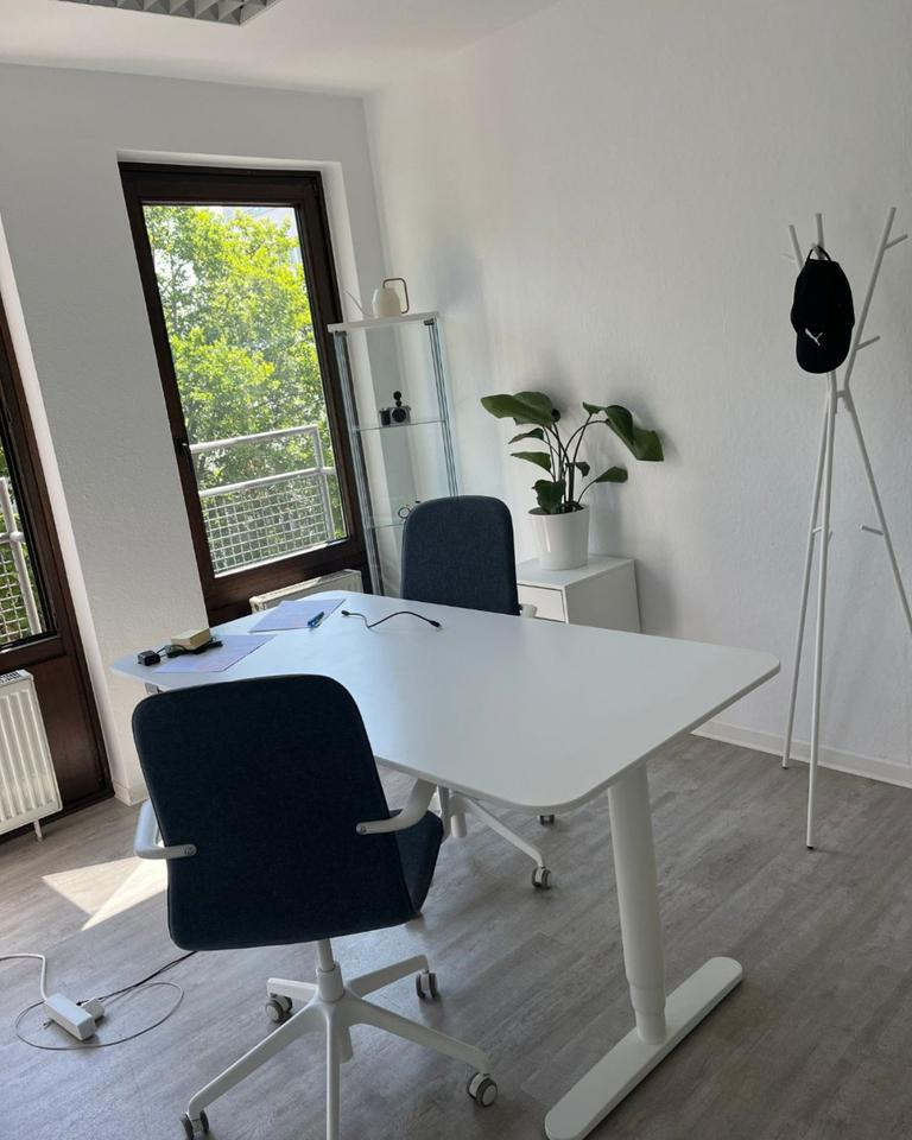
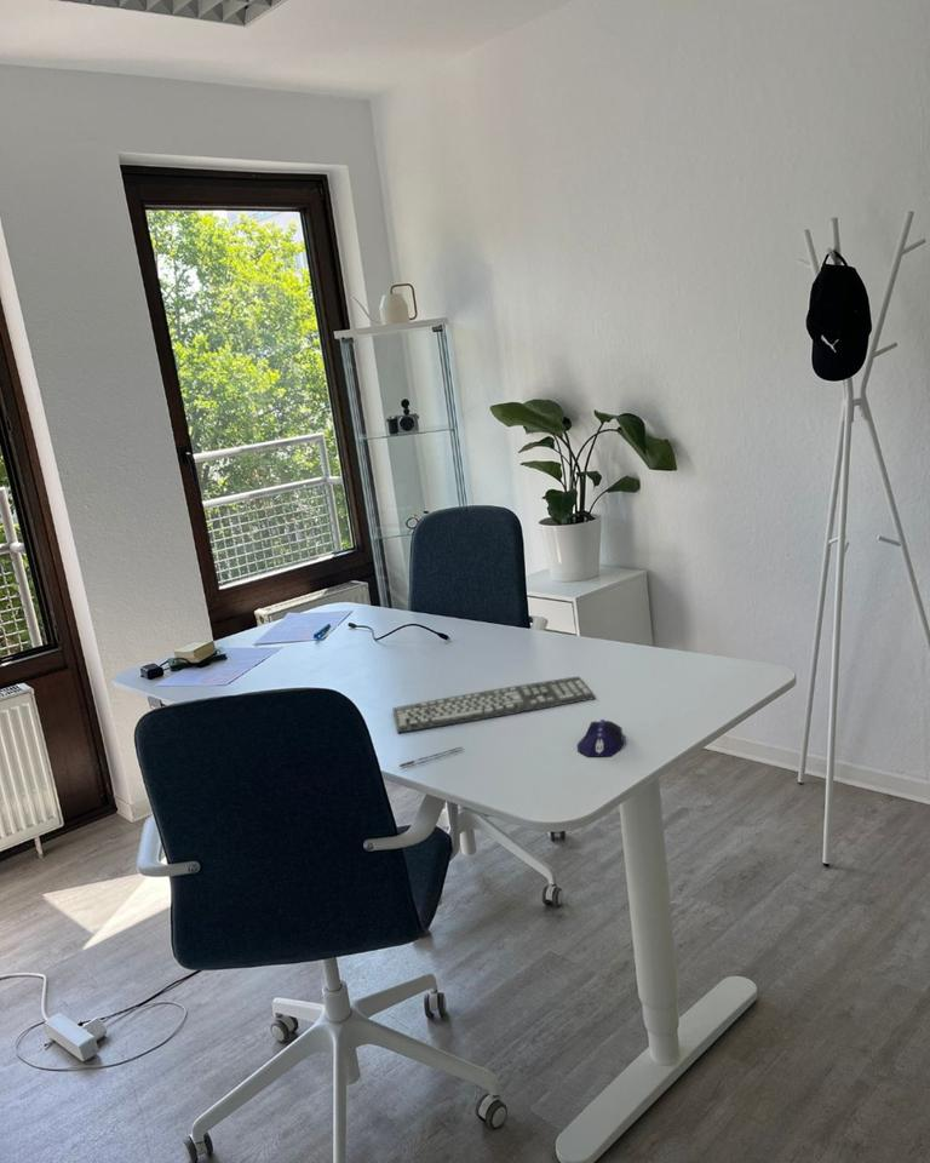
+ keyboard [391,676,597,734]
+ computer mouse [576,718,625,757]
+ pen [398,745,464,768]
